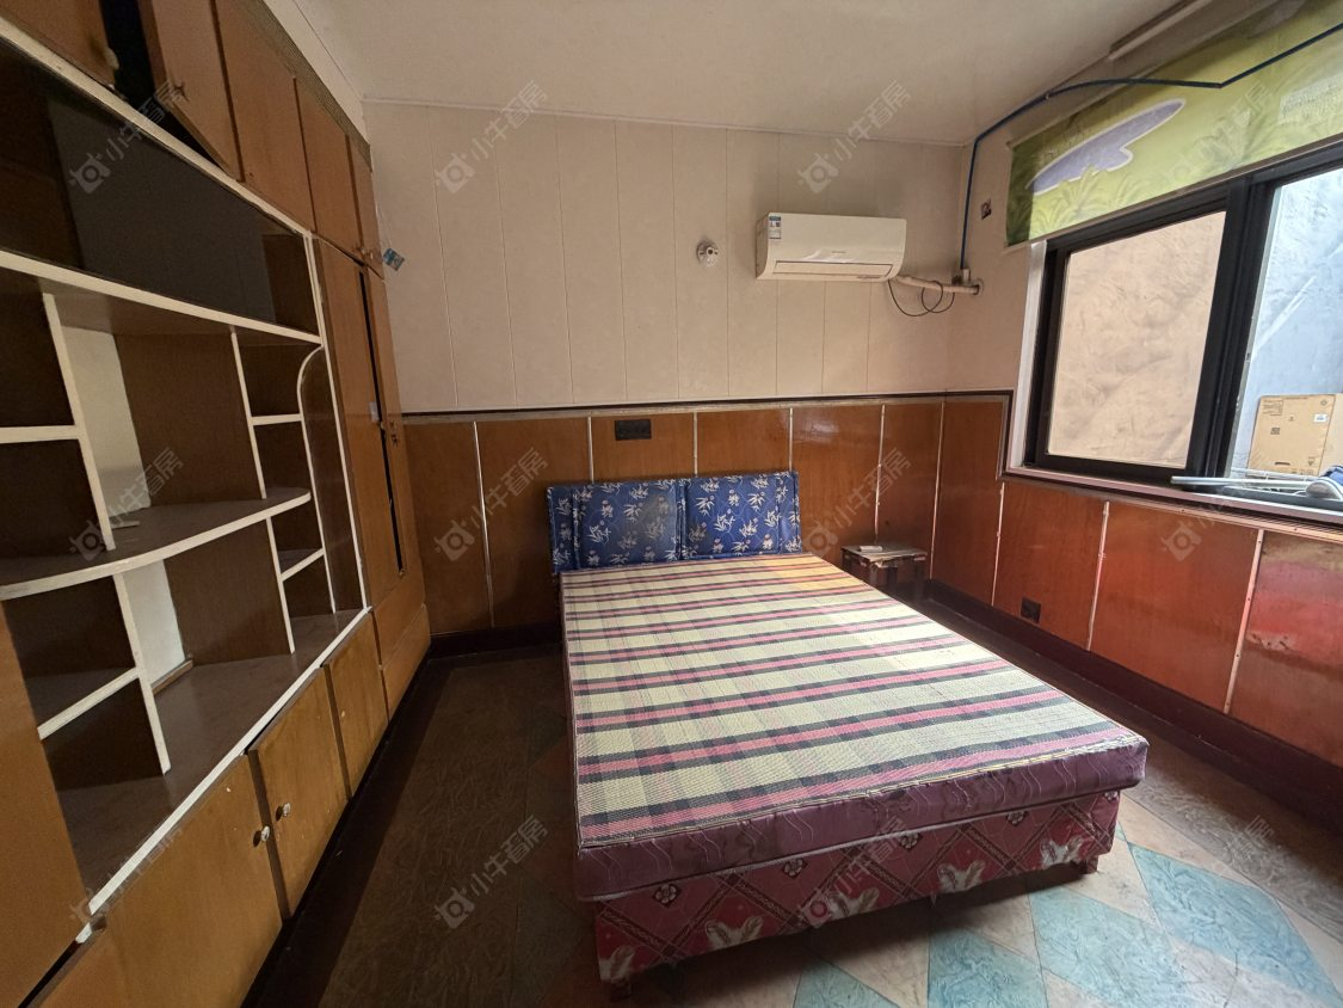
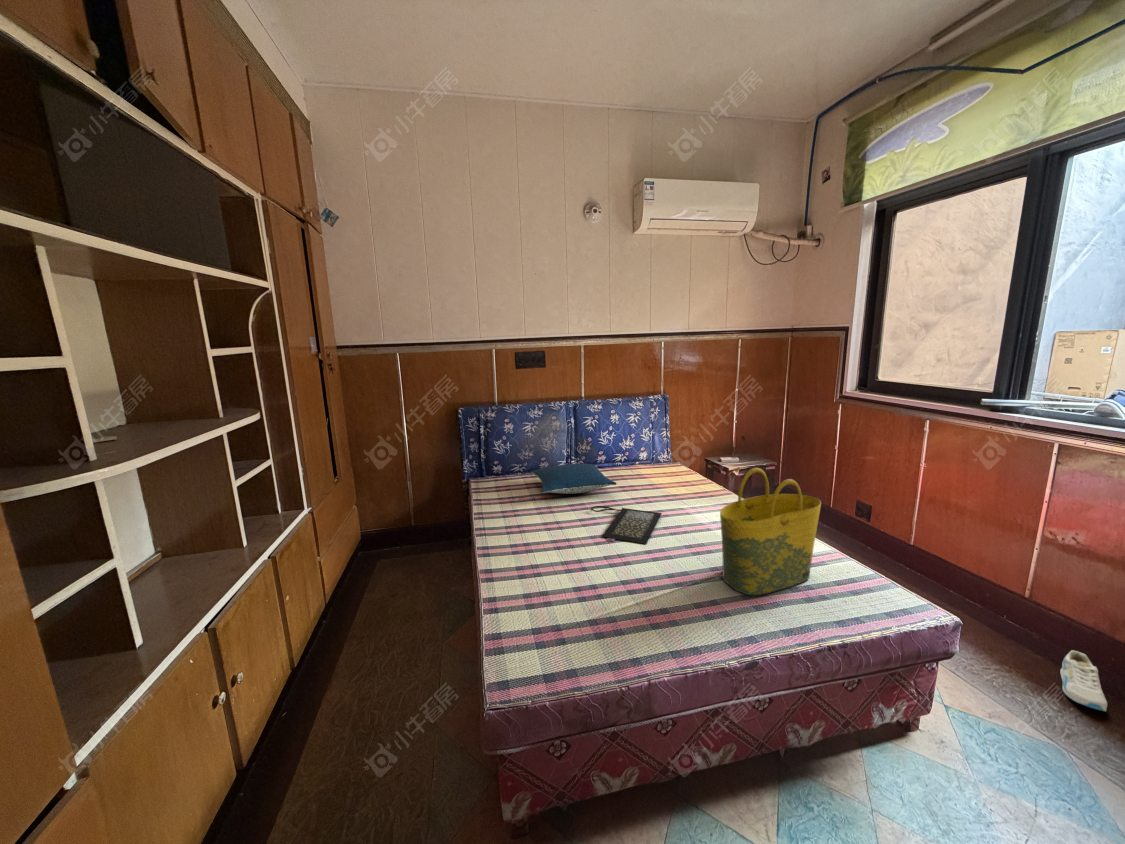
+ clutch bag [591,505,663,545]
+ sneaker [1059,649,1108,713]
+ tote bag [719,467,822,596]
+ pillow [530,462,618,495]
